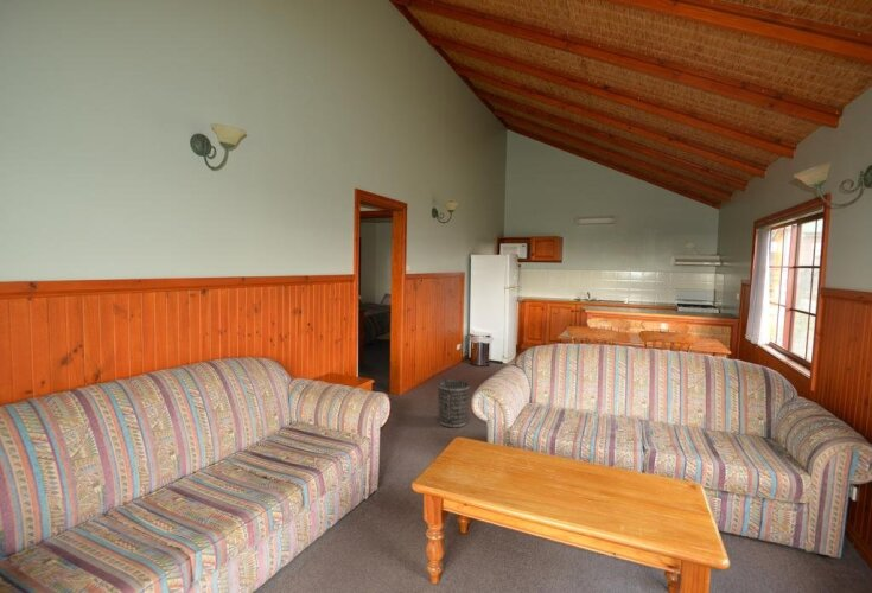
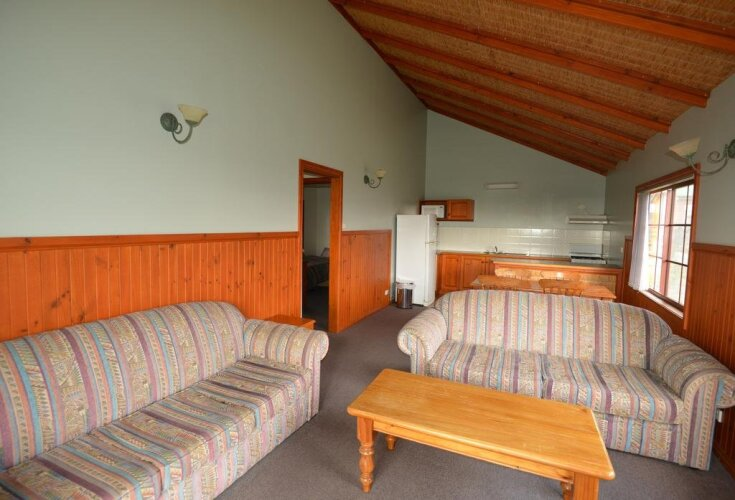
- wastebasket [437,378,471,429]
